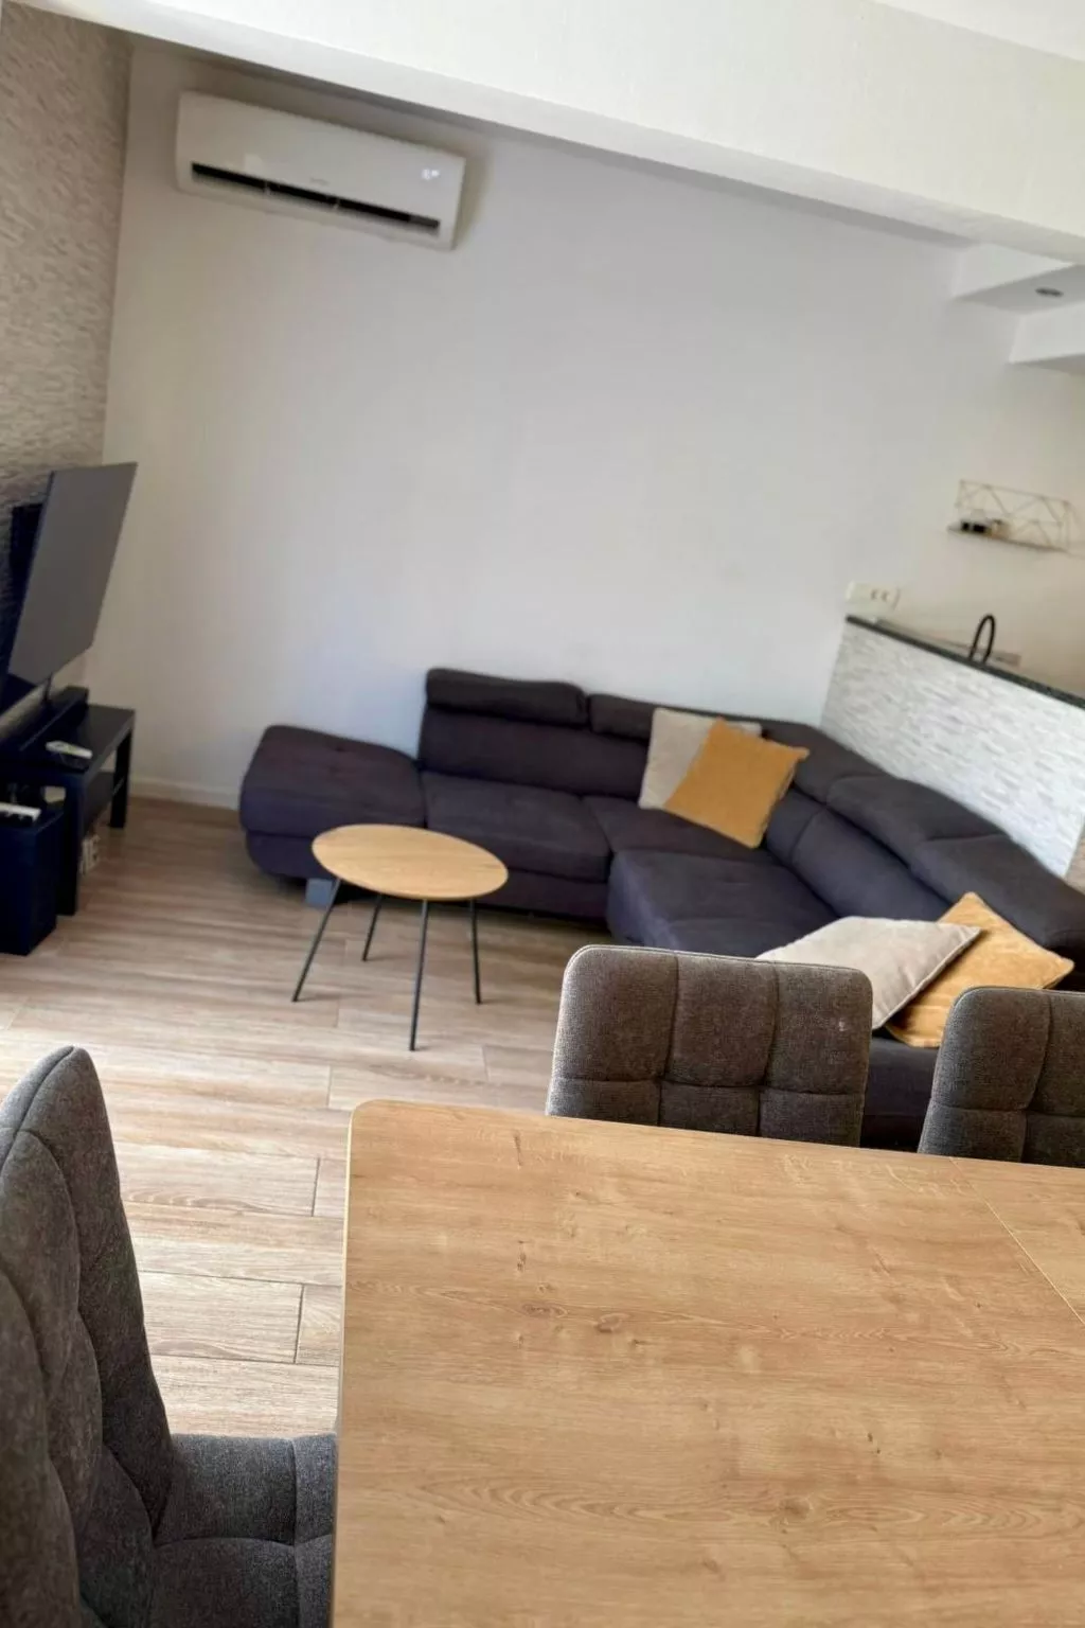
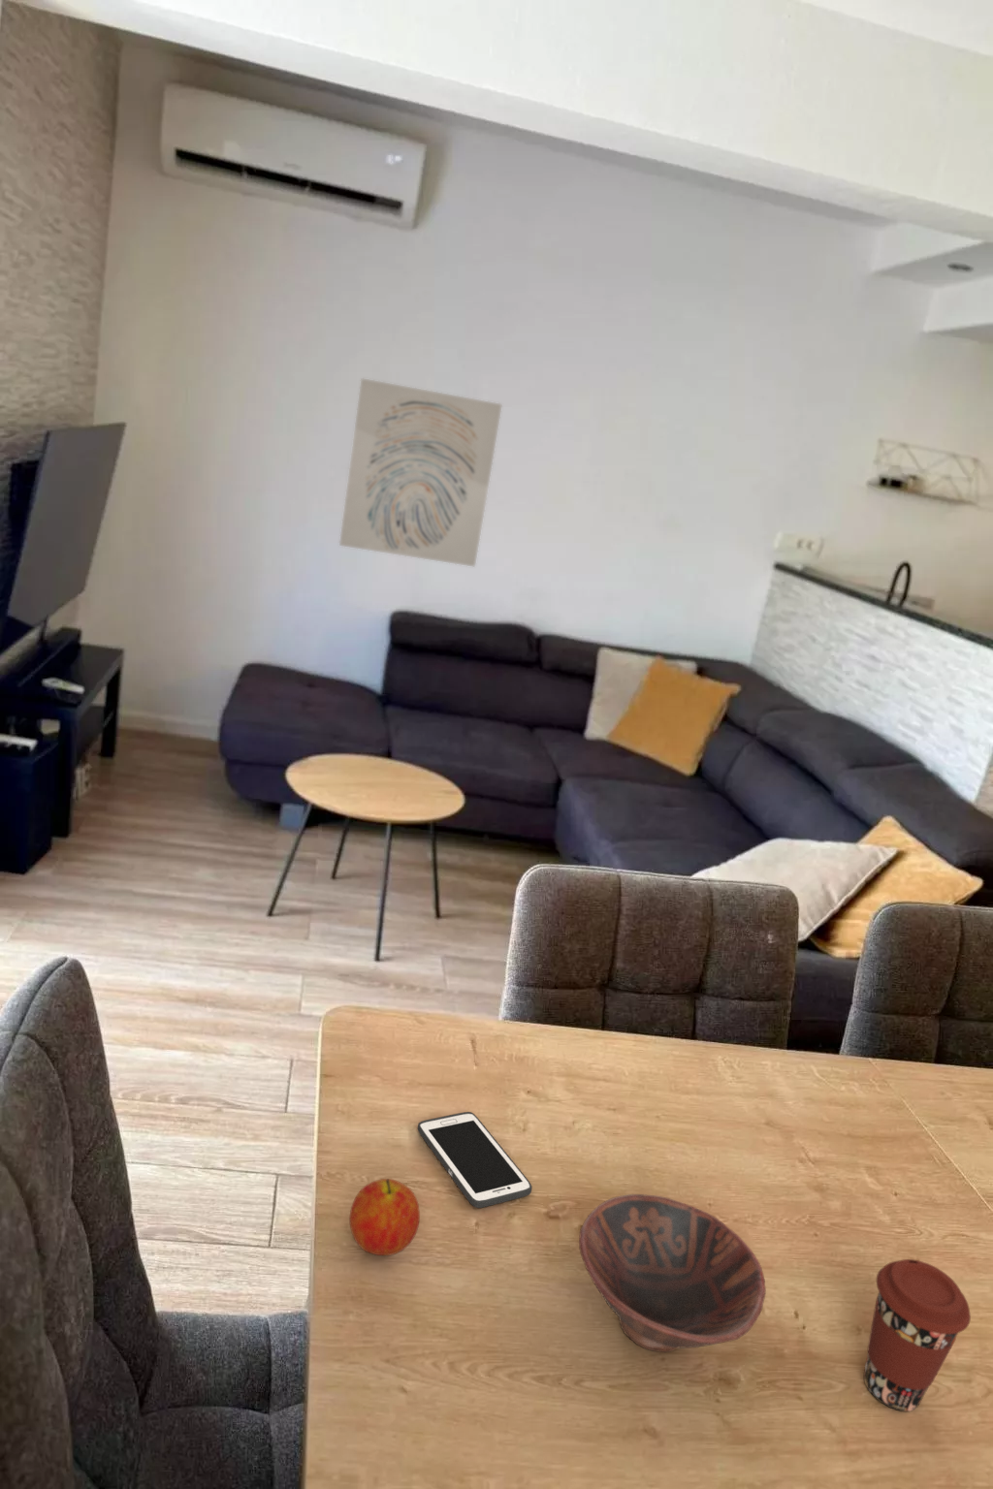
+ bowl [577,1193,767,1354]
+ fruit [349,1178,421,1256]
+ coffee cup [863,1259,972,1413]
+ wall art [338,377,503,568]
+ cell phone [417,1111,533,1209]
